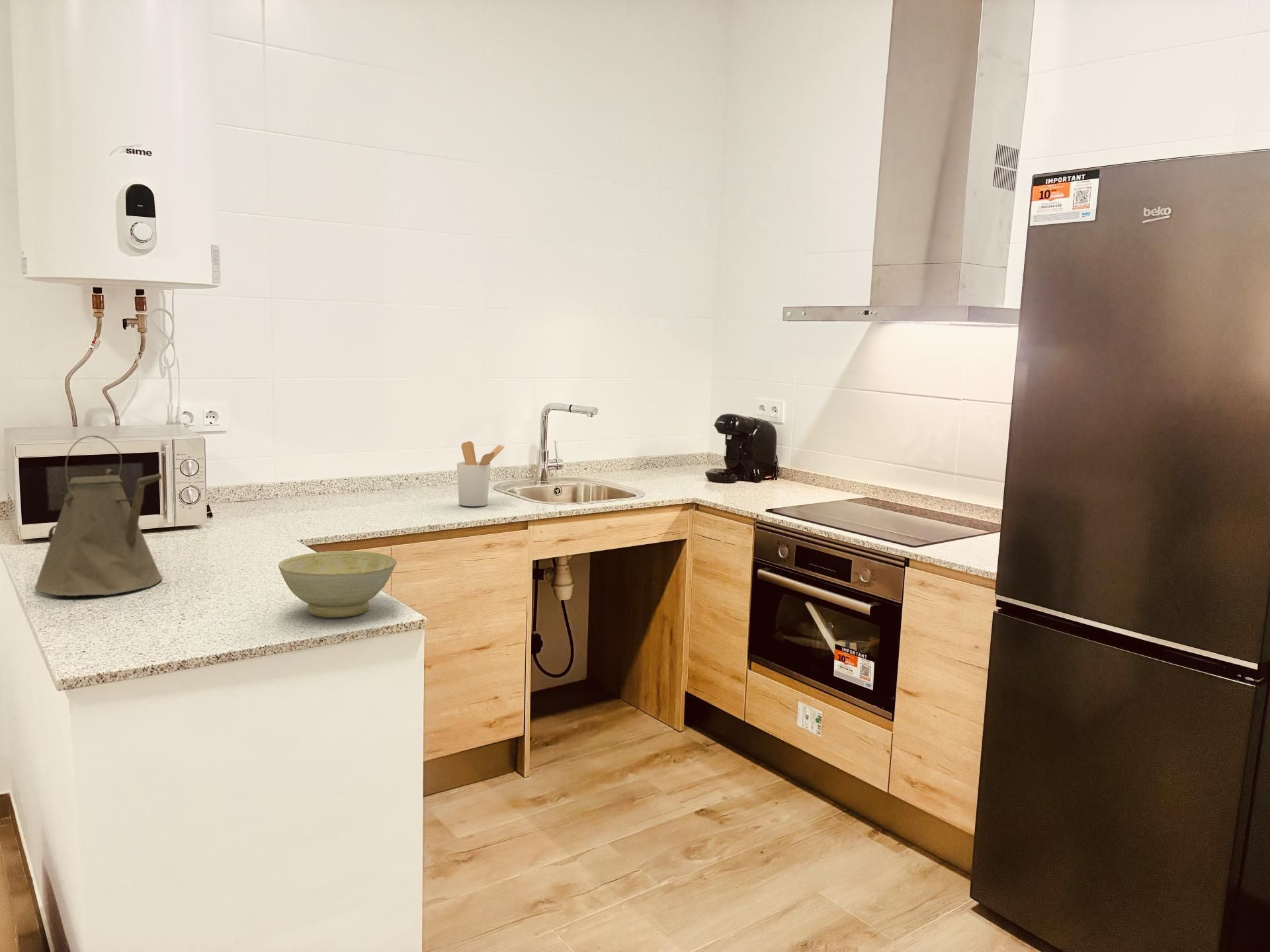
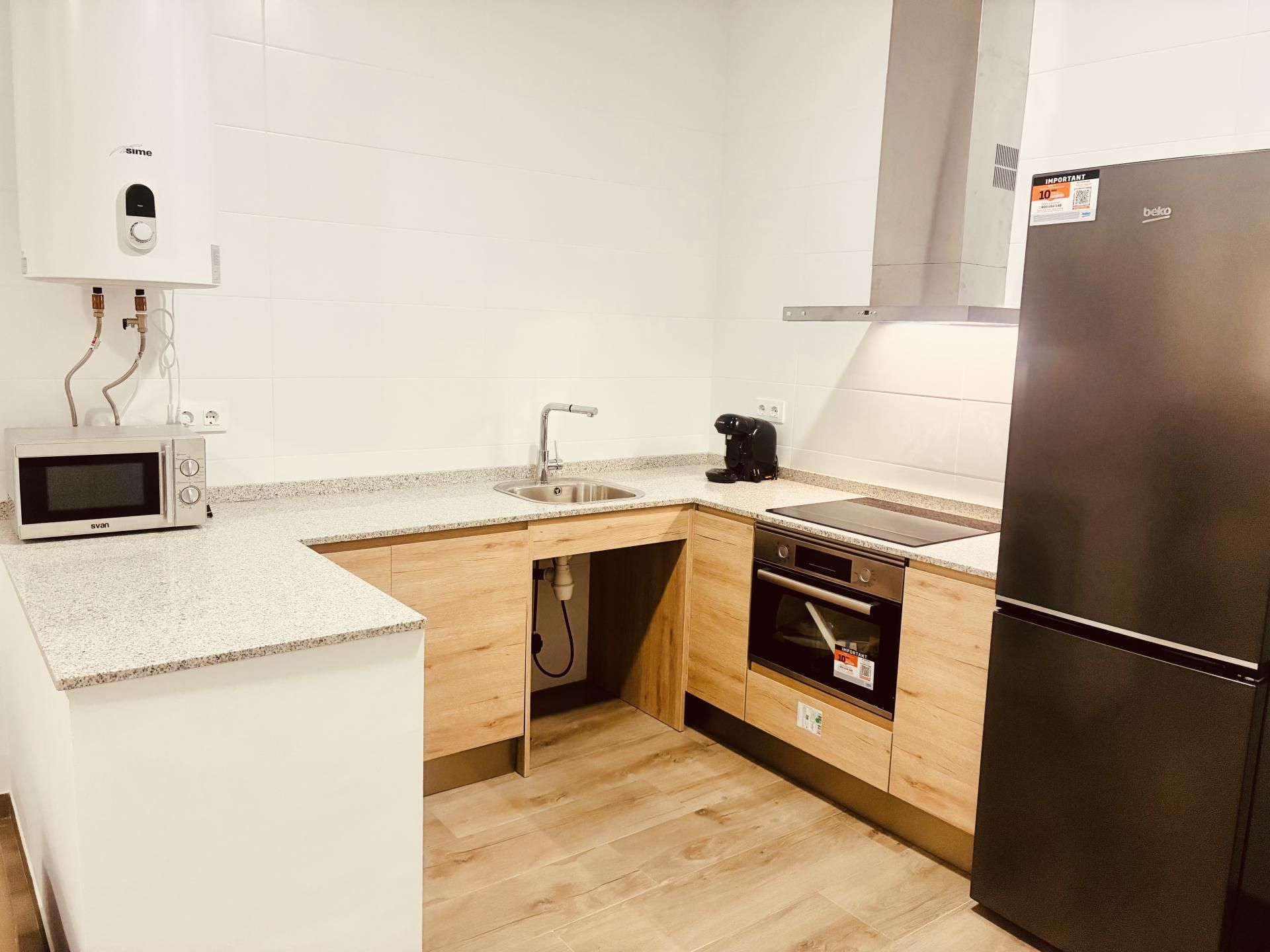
- utensil holder [456,440,505,507]
- kettle [34,435,163,597]
- bowl [278,550,397,619]
